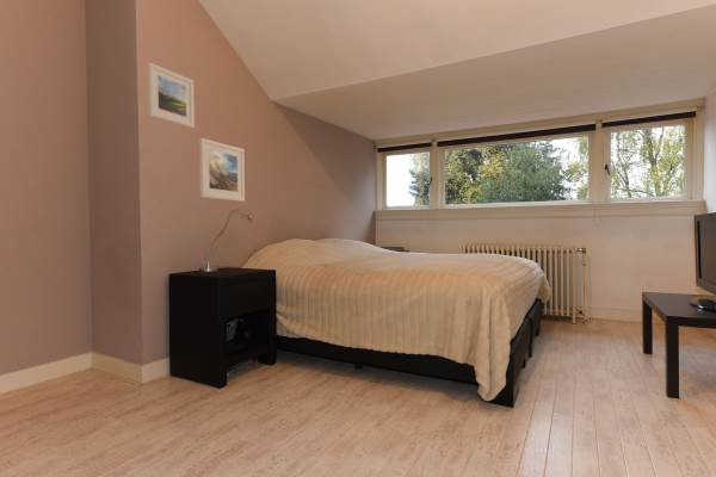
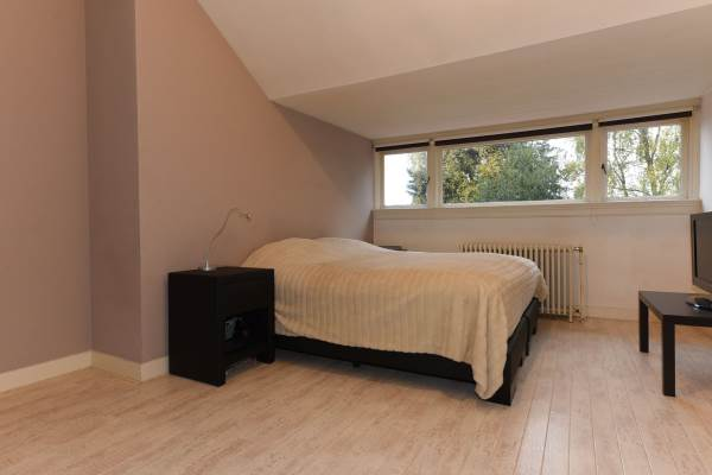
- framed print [146,61,196,129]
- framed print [198,137,246,203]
